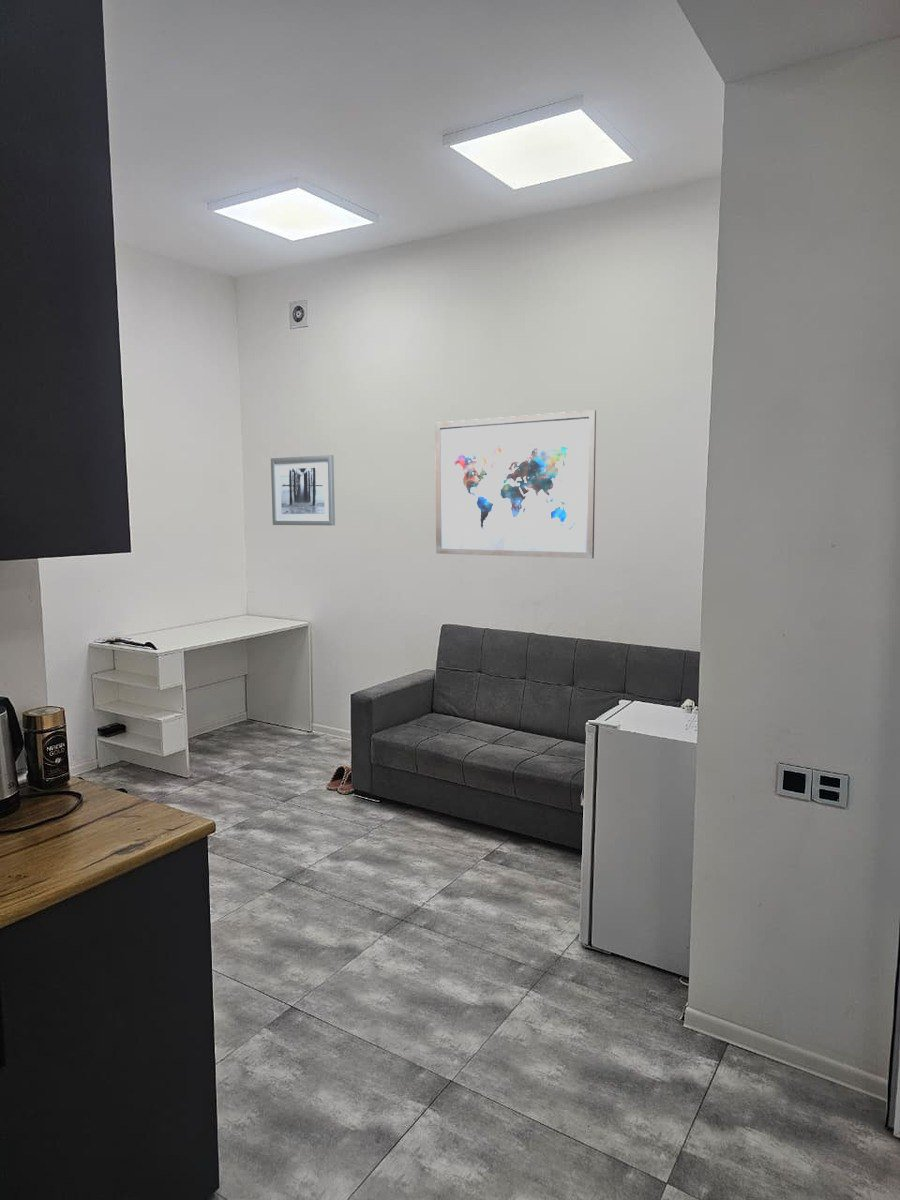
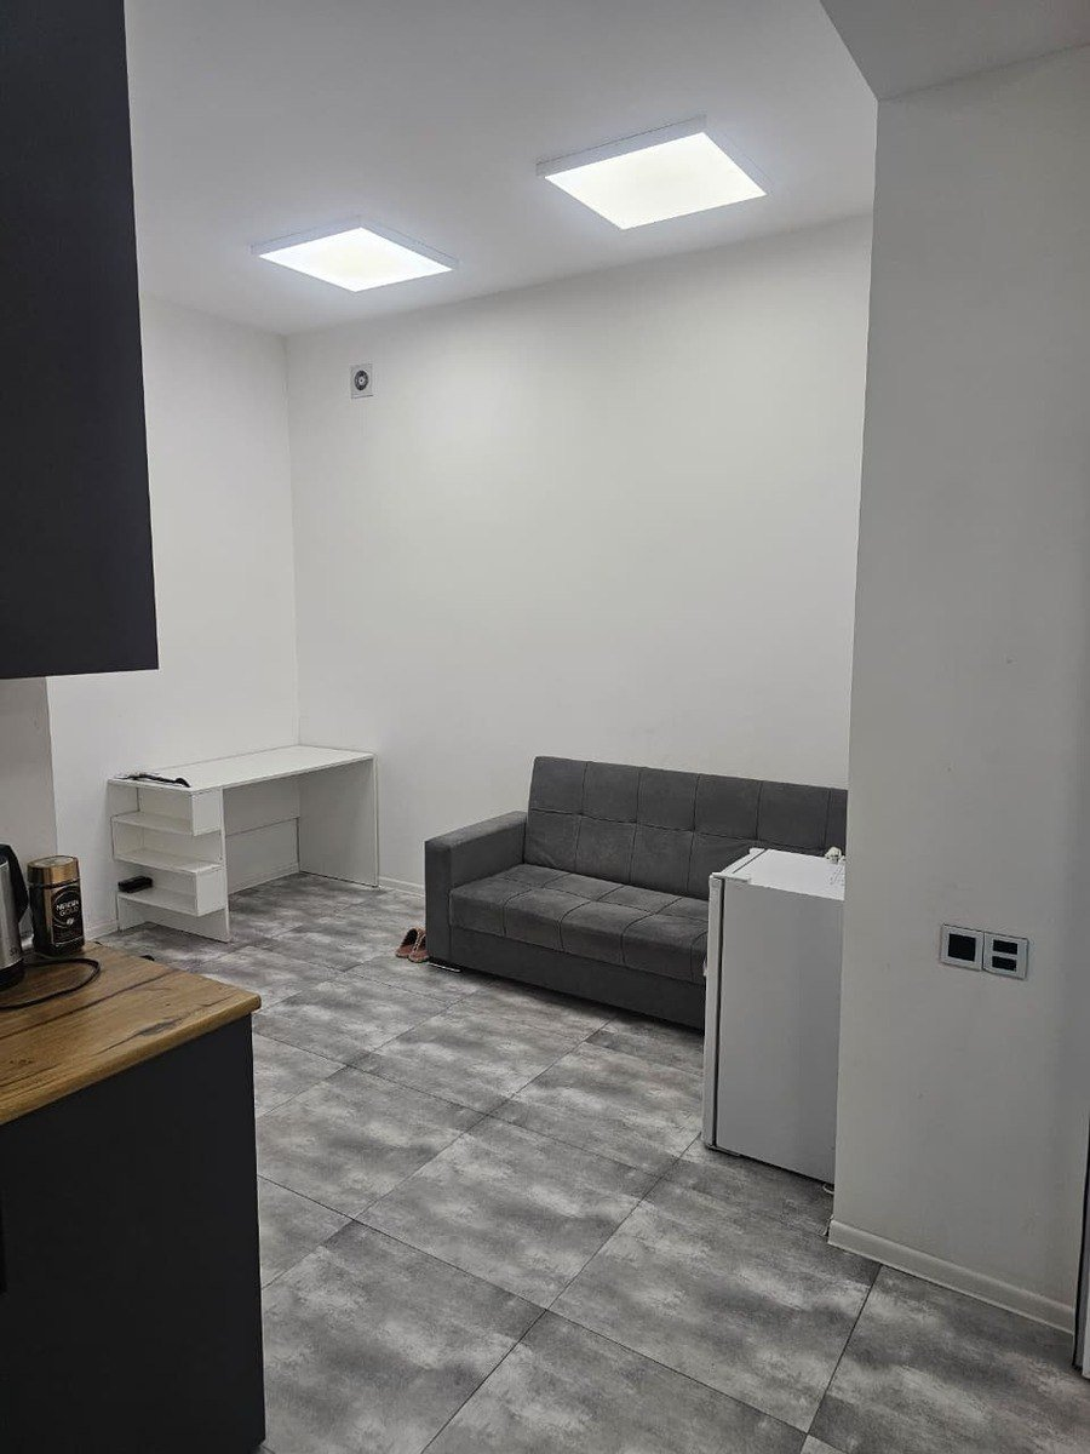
- wall art [270,454,336,526]
- wall art [434,409,597,559]
